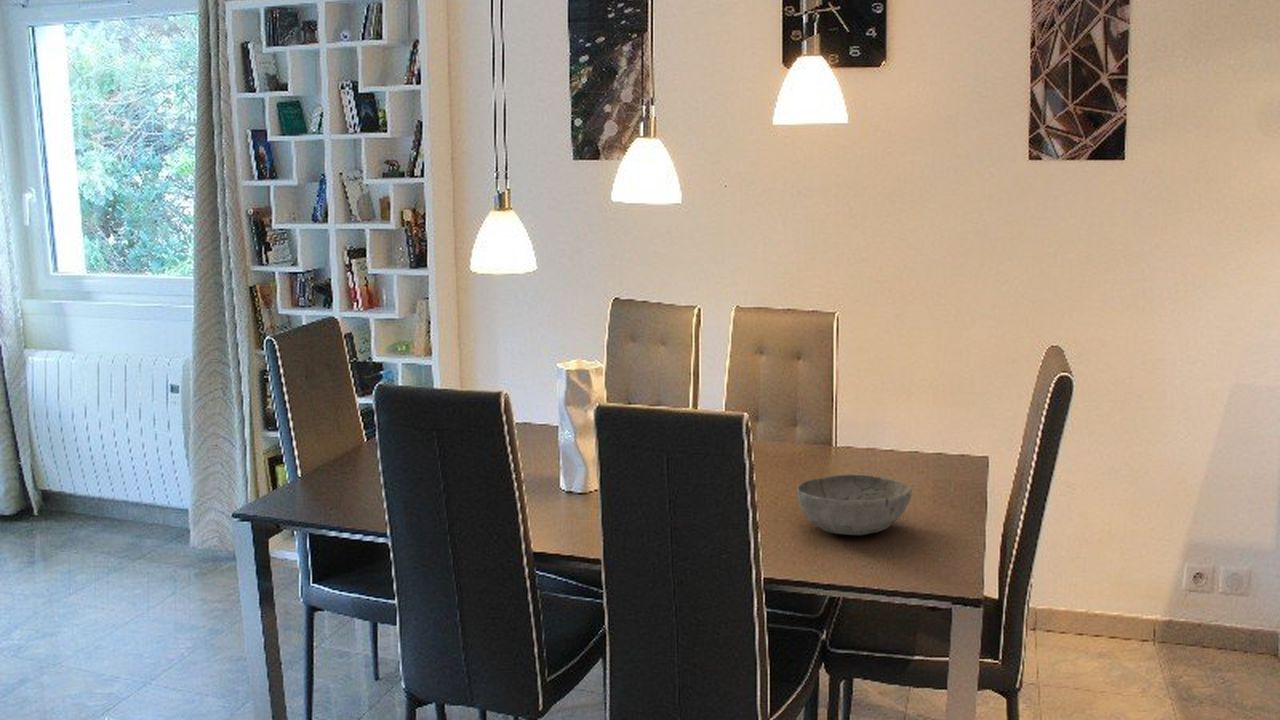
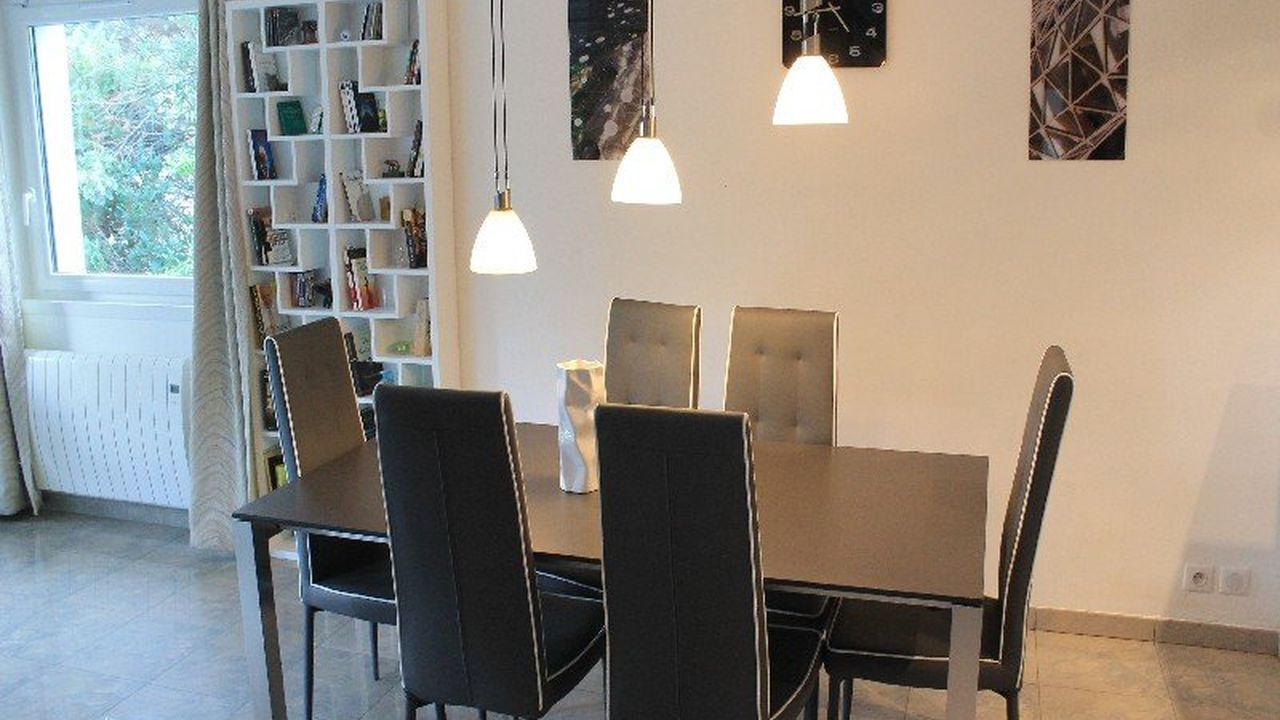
- bowl [796,474,913,536]
